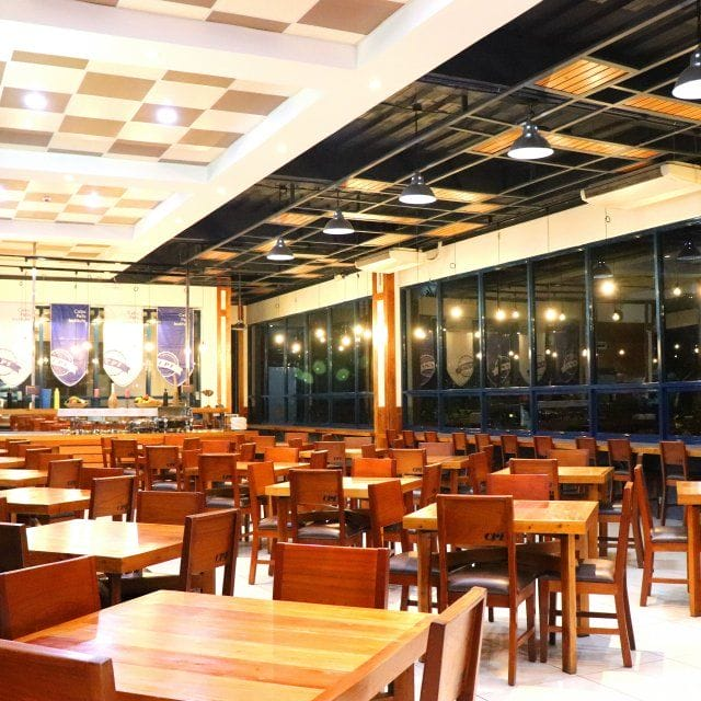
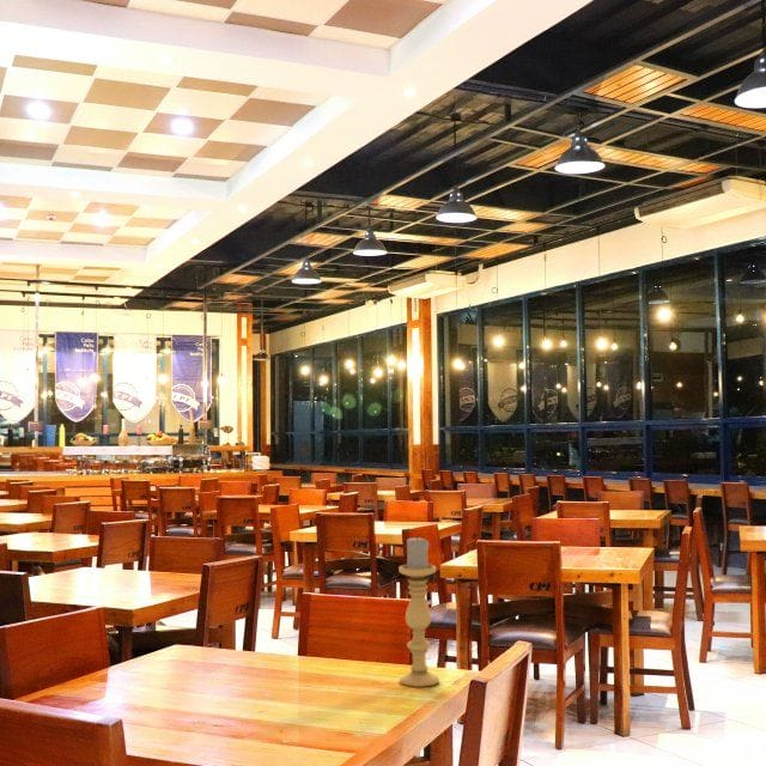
+ candle holder [397,534,440,688]
